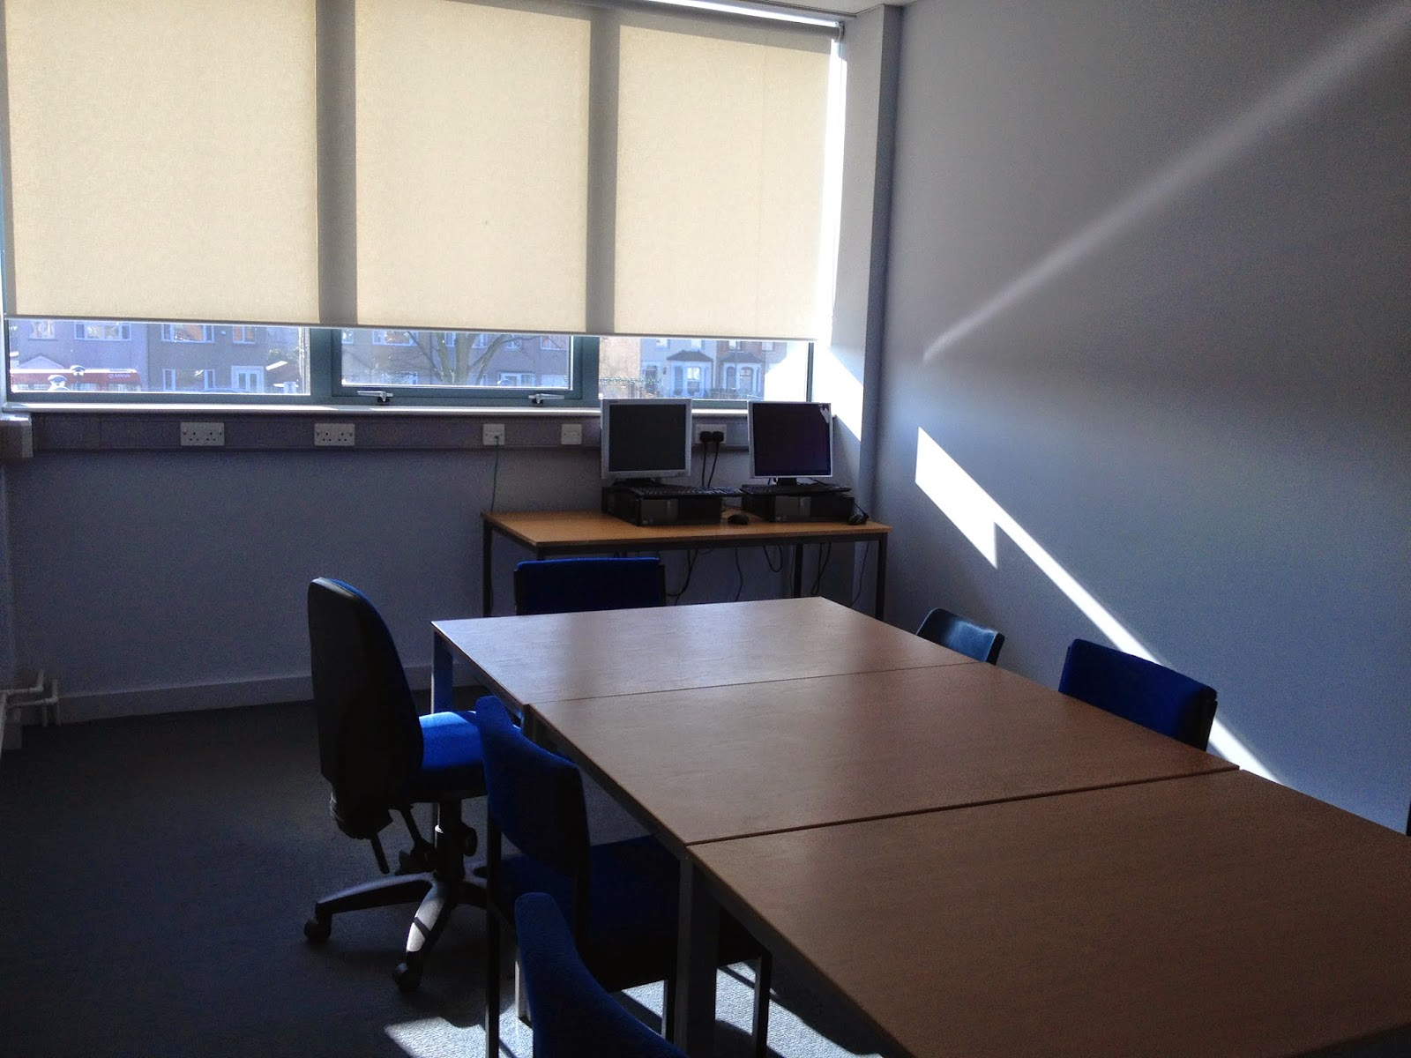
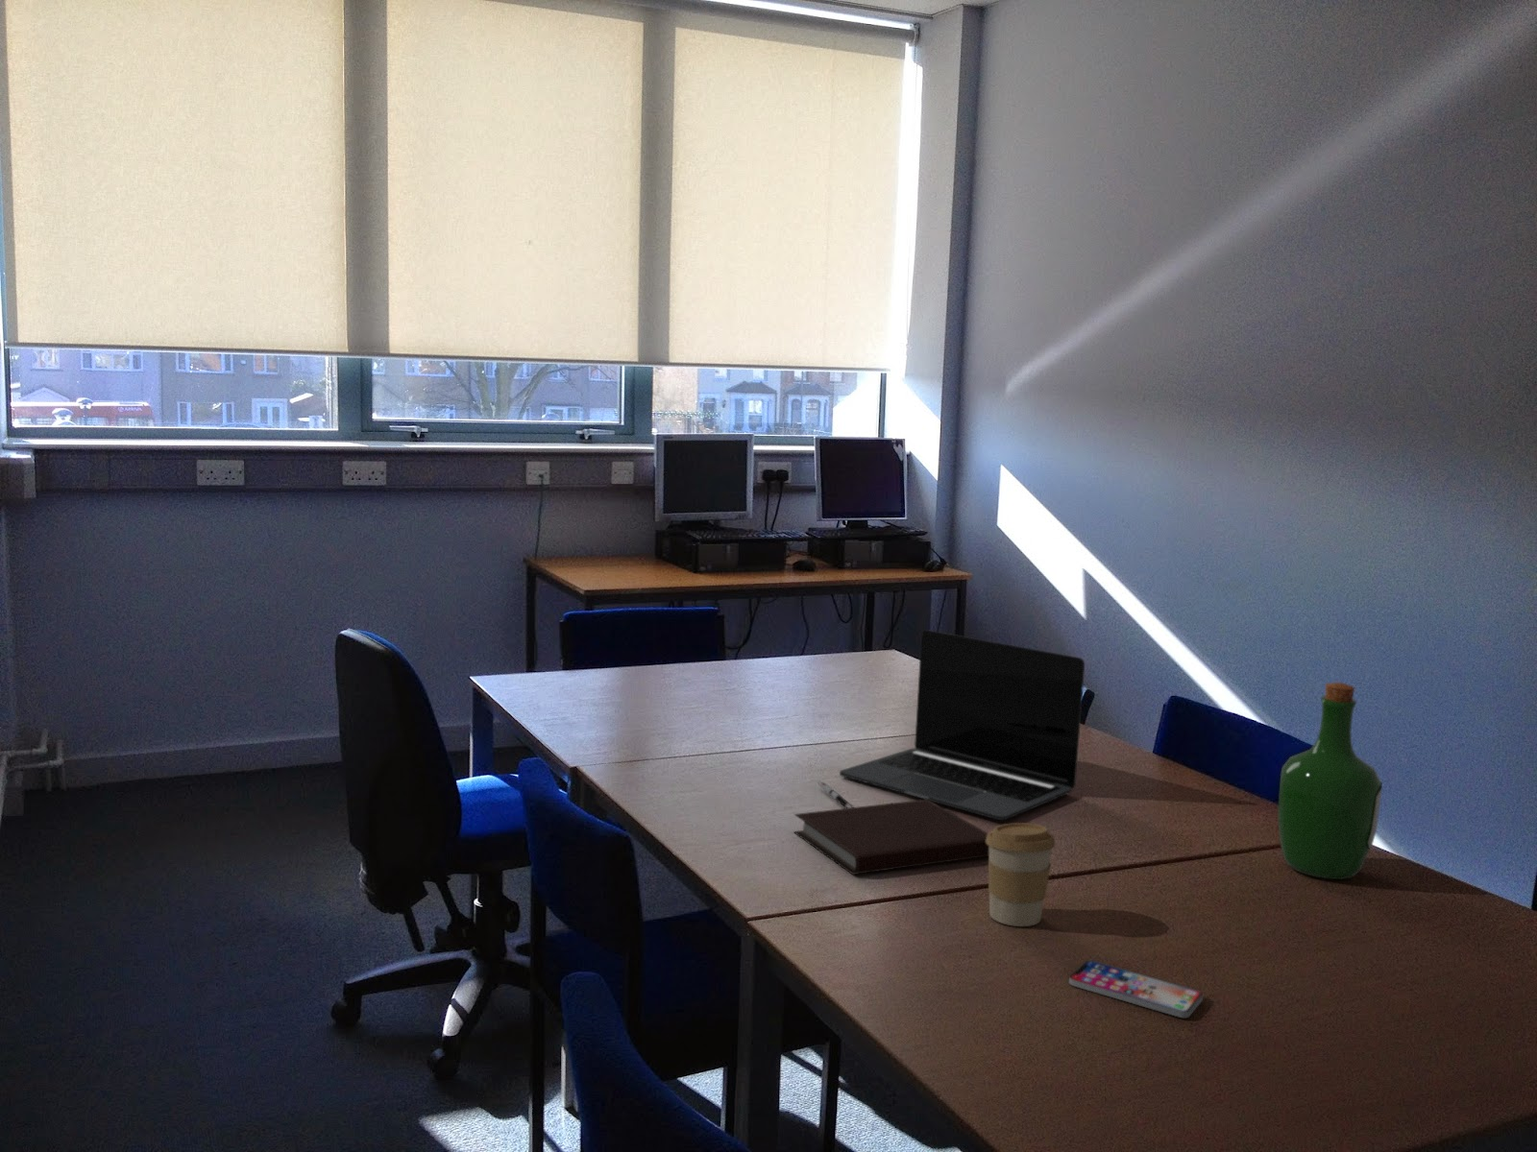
+ coffee cup [985,822,1055,927]
+ pen [817,779,852,808]
+ smartphone [1069,960,1204,1019]
+ notebook [793,799,990,876]
+ laptop [839,629,1086,820]
+ wine bottle [1277,681,1383,880]
